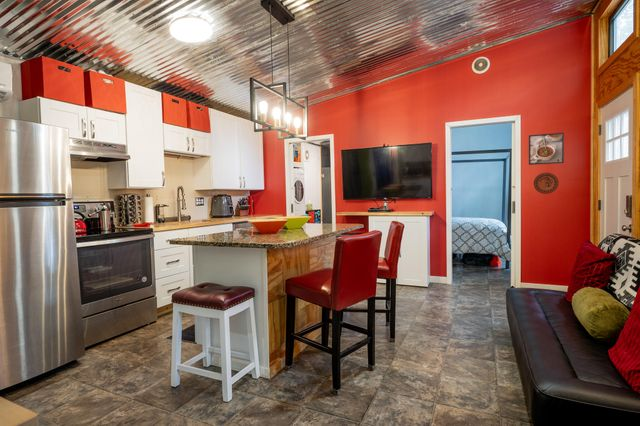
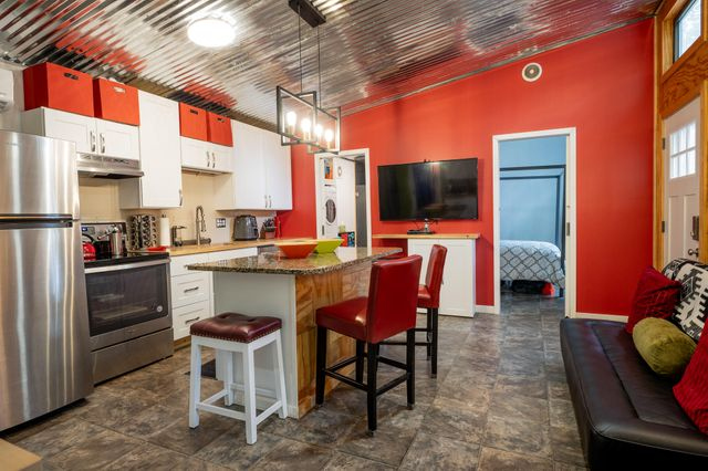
- decorative plate [533,172,560,195]
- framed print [528,132,565,166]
